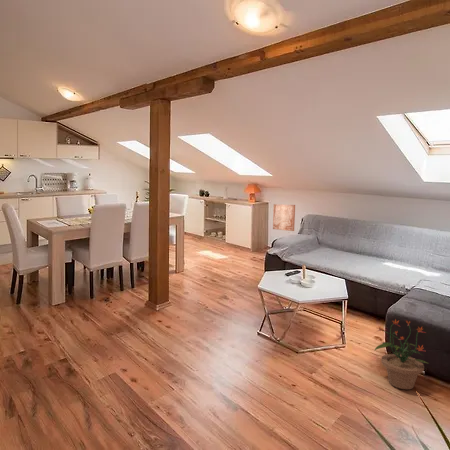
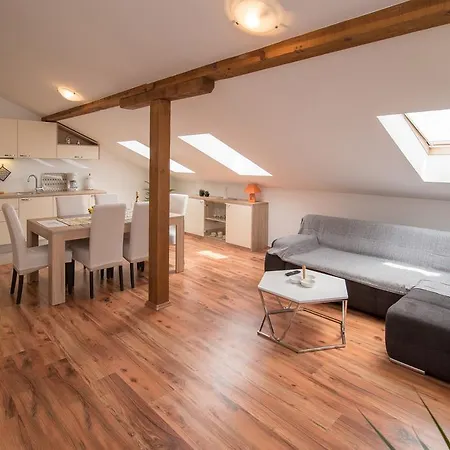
- potted plant [374,318,430,390]
- wall art [272,203,296,232]
